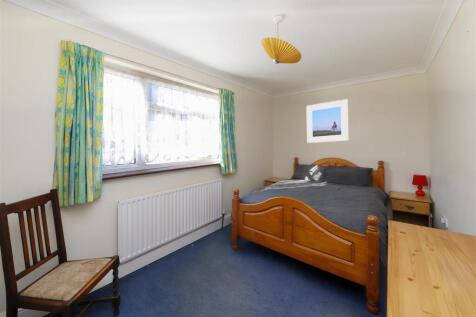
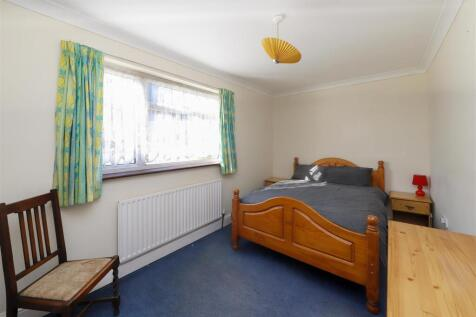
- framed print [305,98,350,144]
